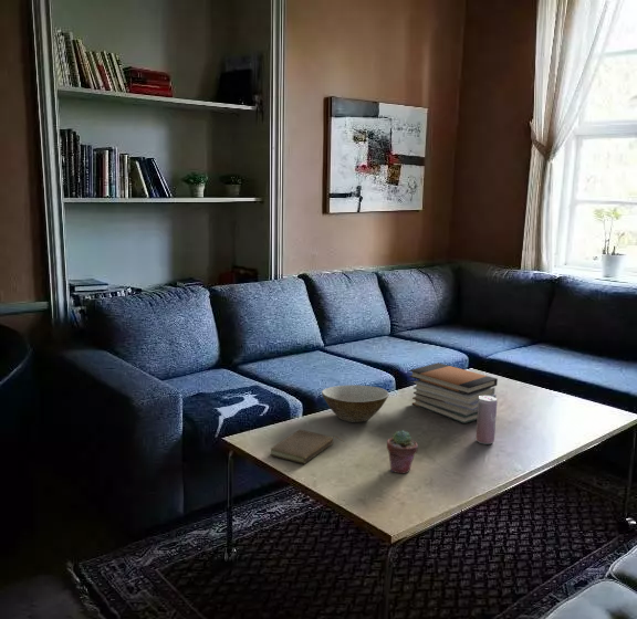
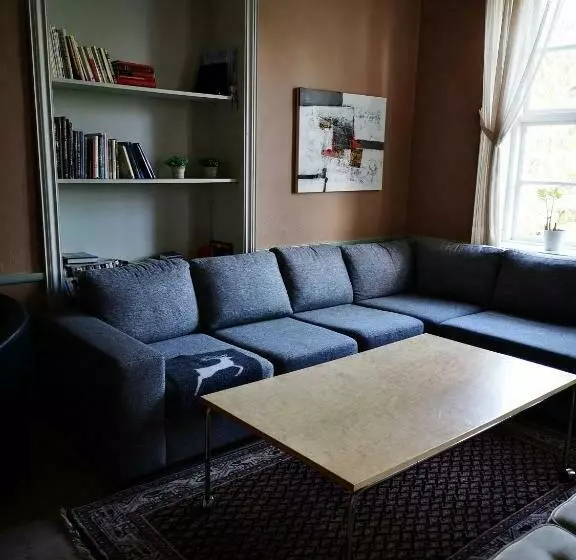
- book stack [408,361,499,424]
- beverage can [474,396,498,445]
- potted succulent [386,429,419,474]
- book [269,429,345,465]
- bowl [321,384,389,423]
